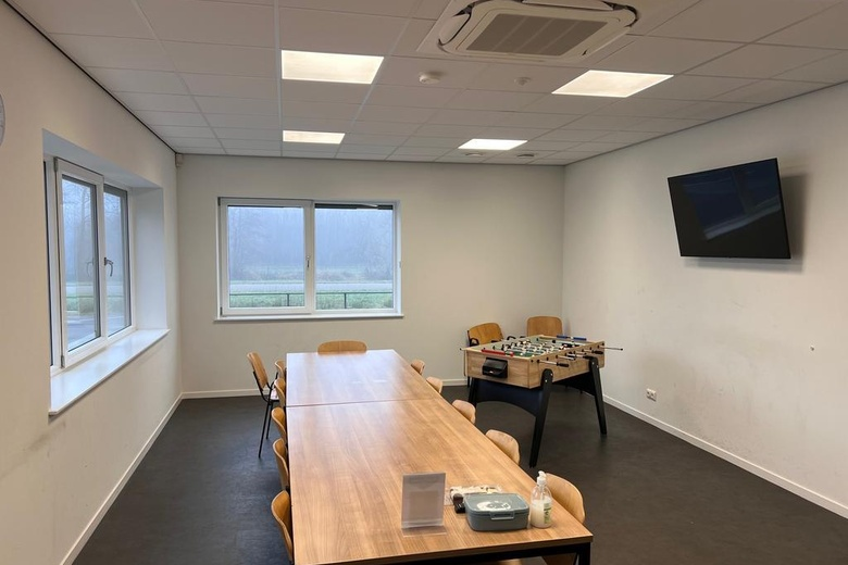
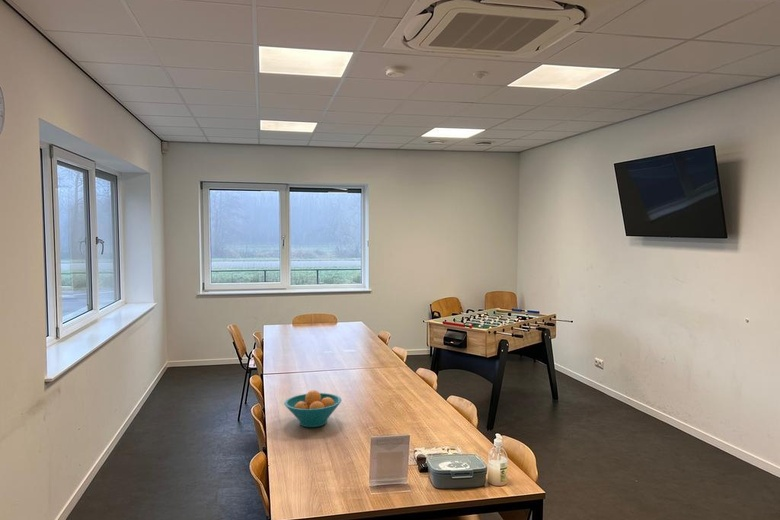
+ fruit bowl [283,389,342,428]
